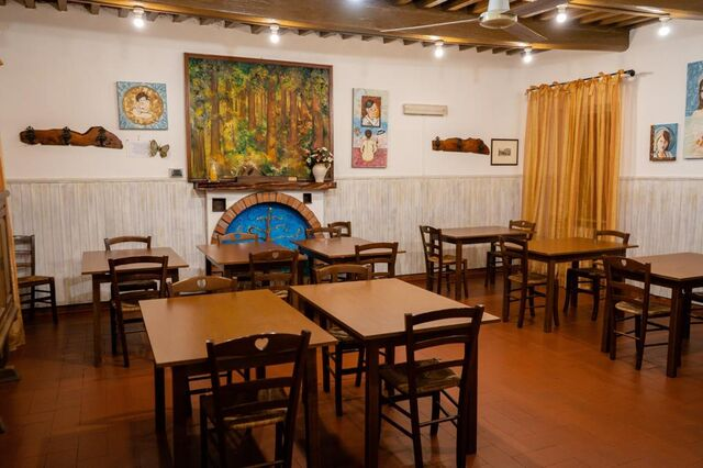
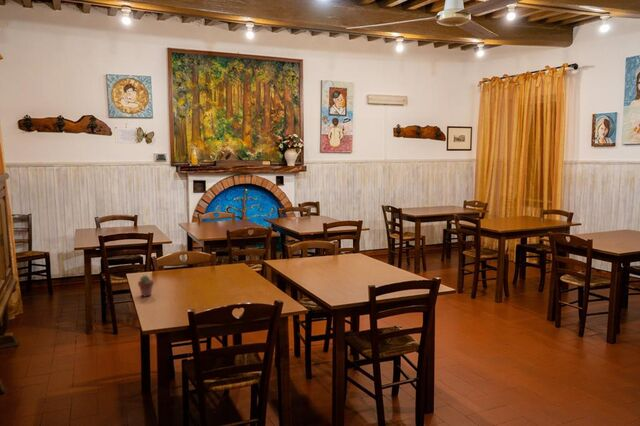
+ potted succulent [137,274,155,298]
